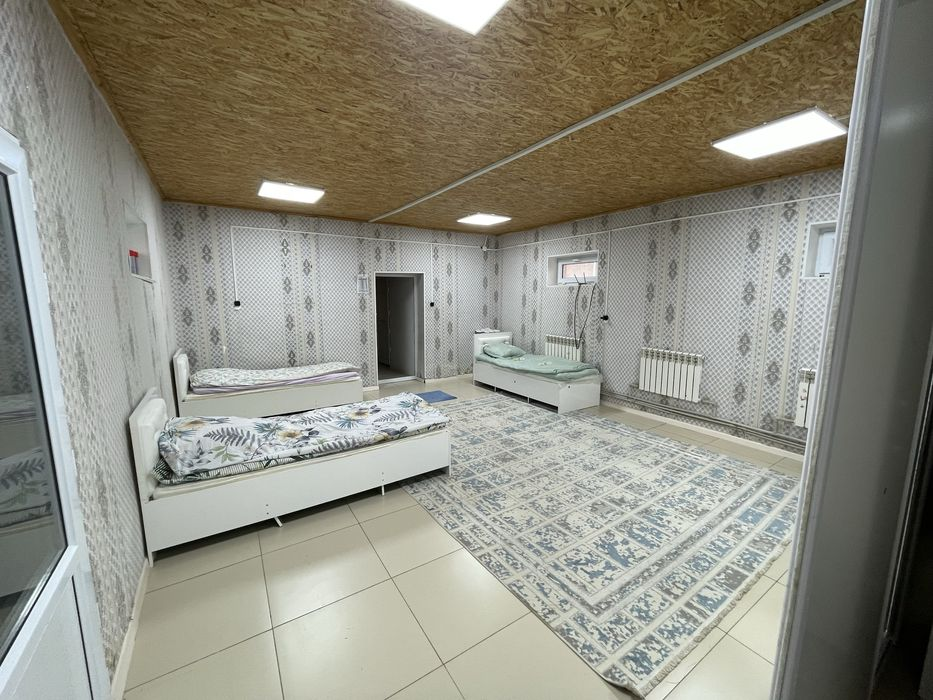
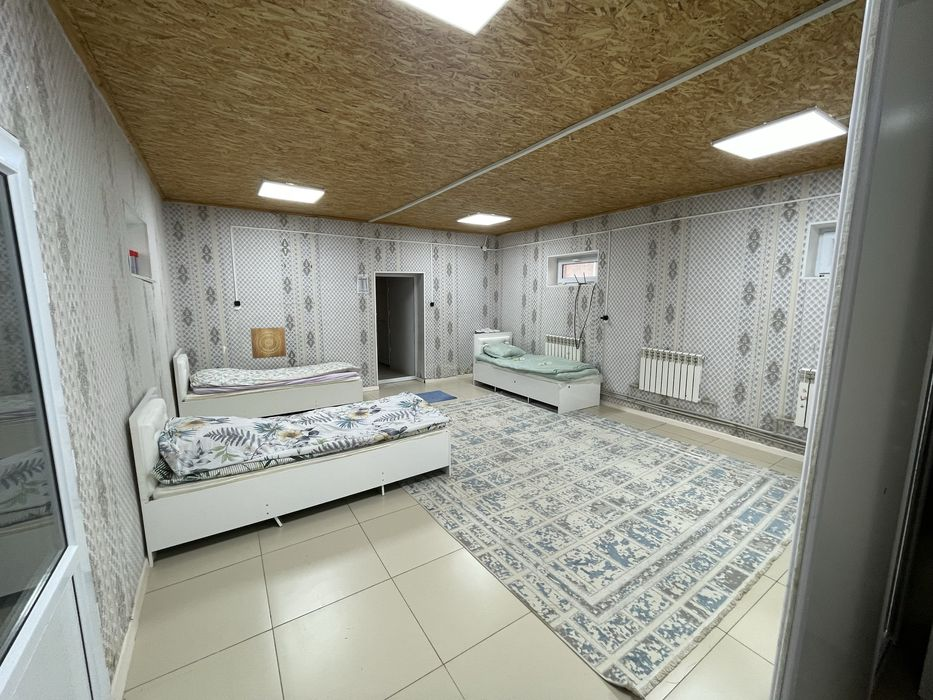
+ wall art [250,326,287,360]
